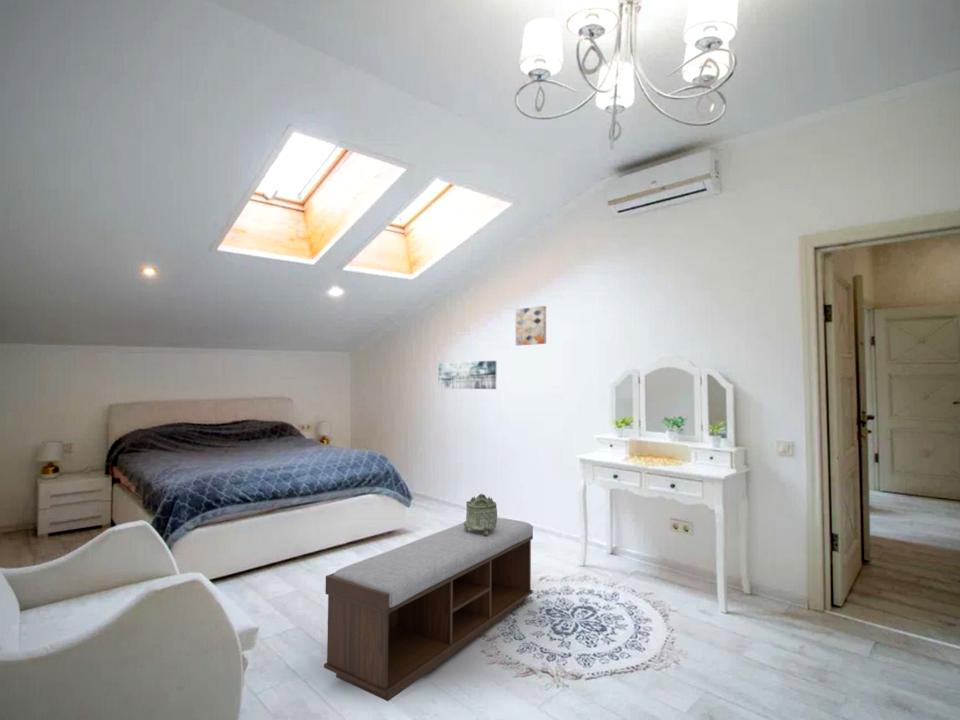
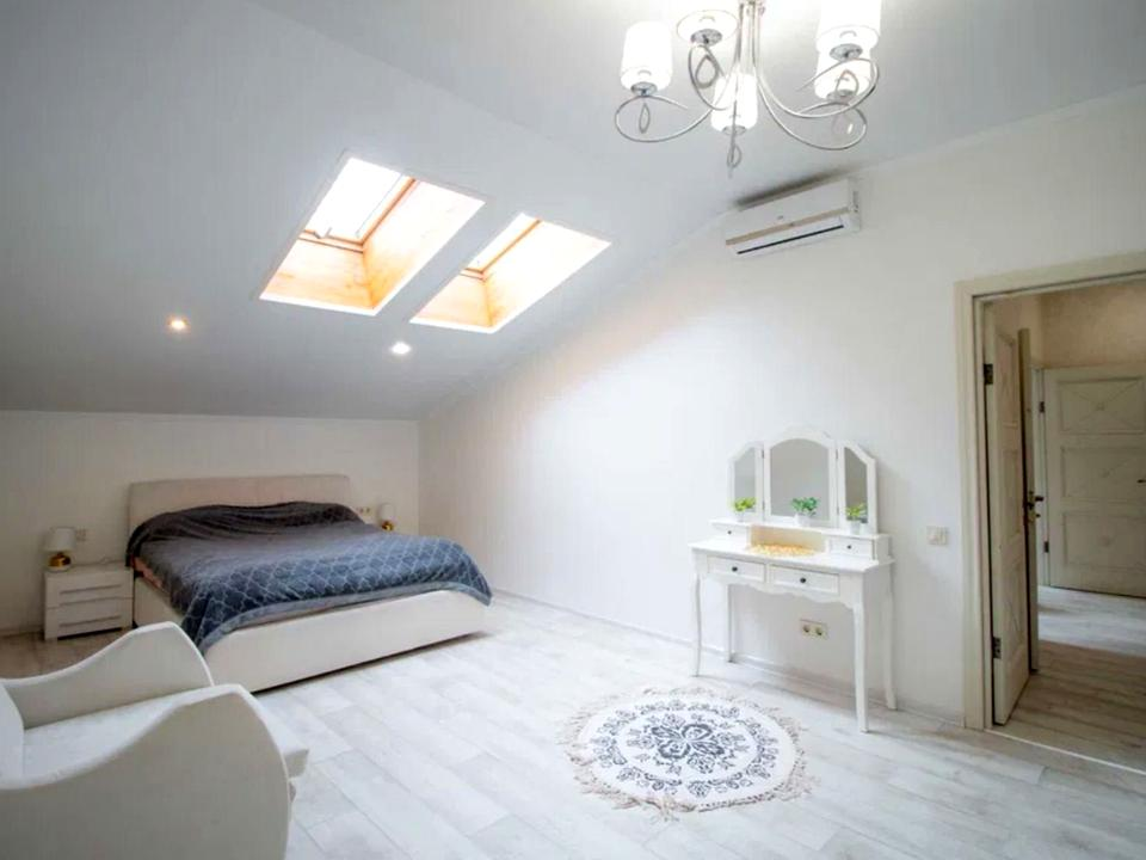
- wall art [437,360,497,390]
- wall art [515,305,547,346]
- decorative box [463,493,498,535]
- bench [323,517,534,702]
